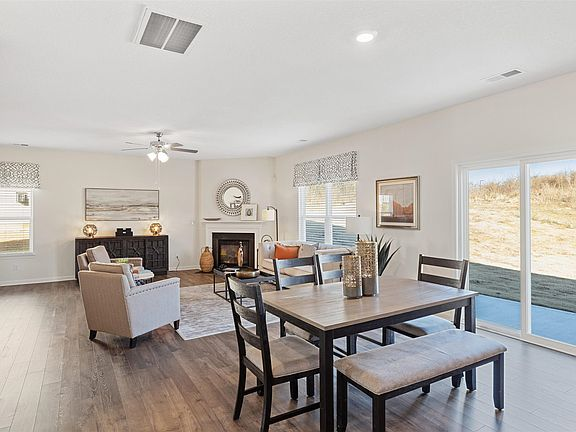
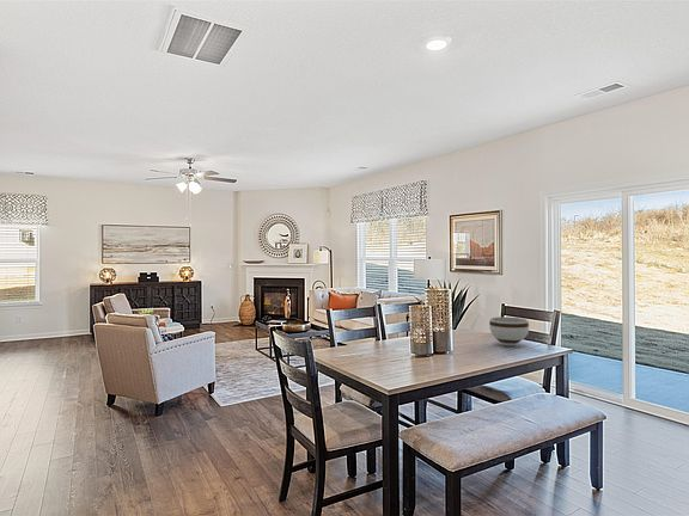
+ bowl [488,315,530,348]
